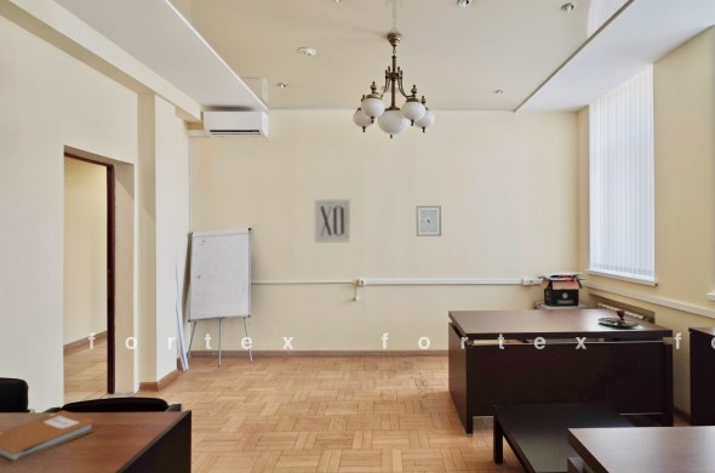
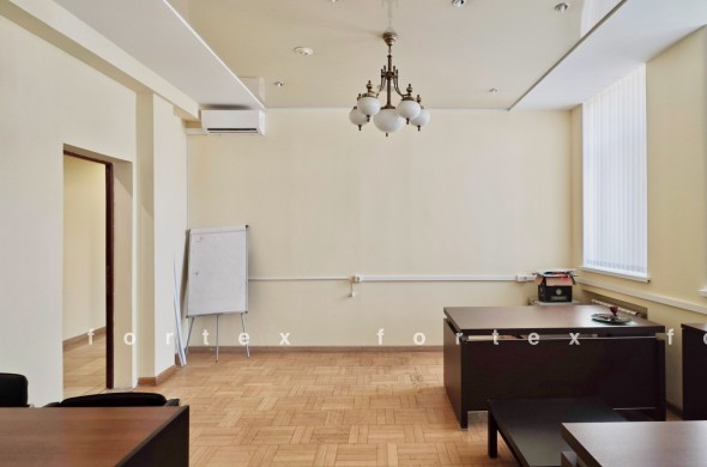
- notebook [0,410,96,465]
- wall art [314,199,351,244]
- wall art [414,205,442,238]
